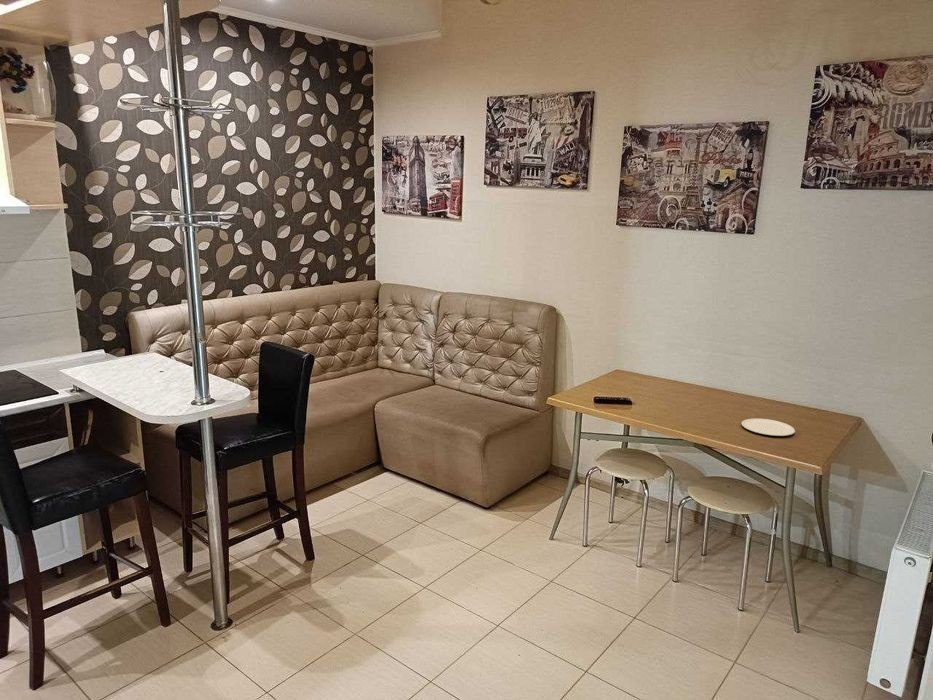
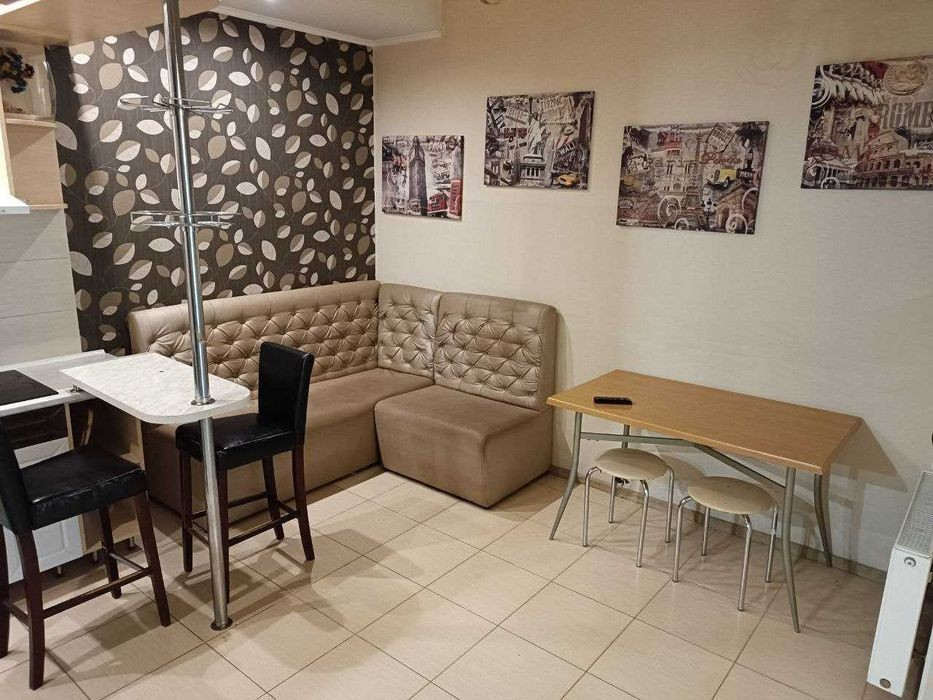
- plate [740,418,796,437]
